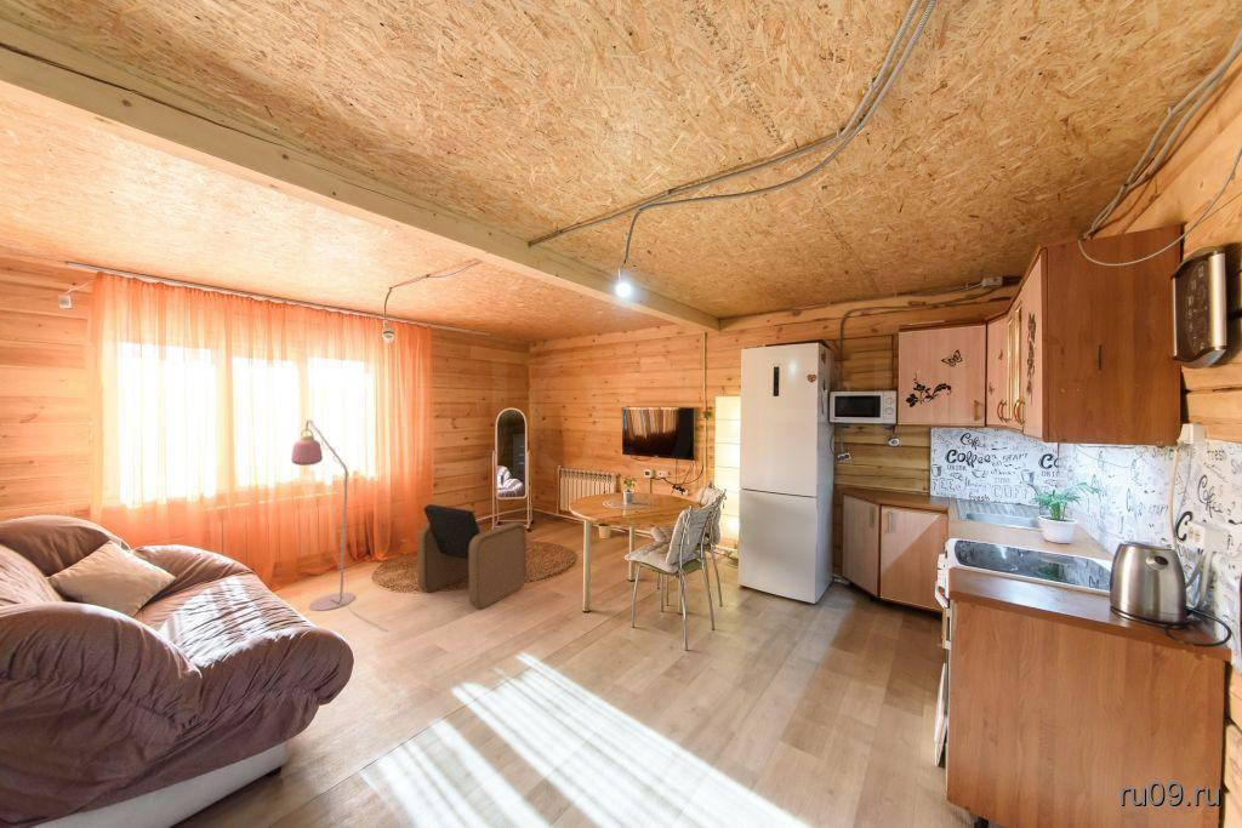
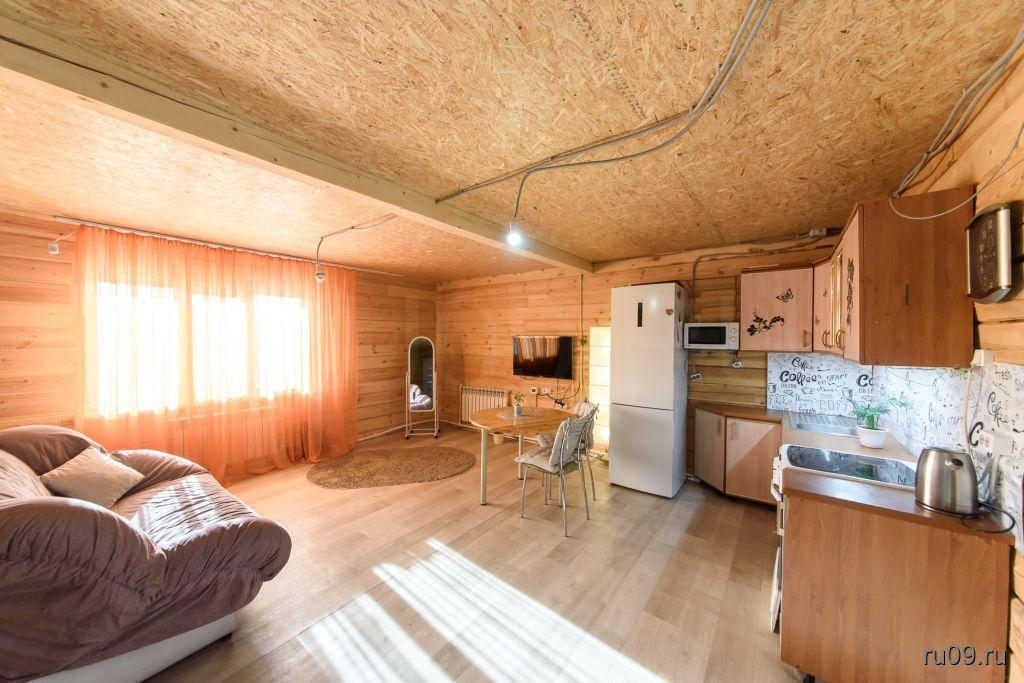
- floor lamp [290,418,387,632]
- armchair [416,503,528,610]
